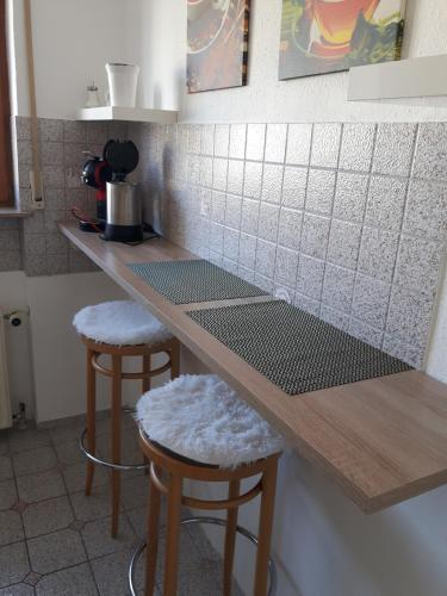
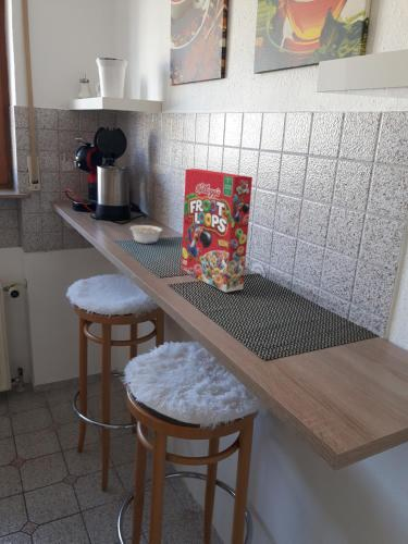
+ cereal box [181,168,254,294]
+ legume [128,224,163,245]
